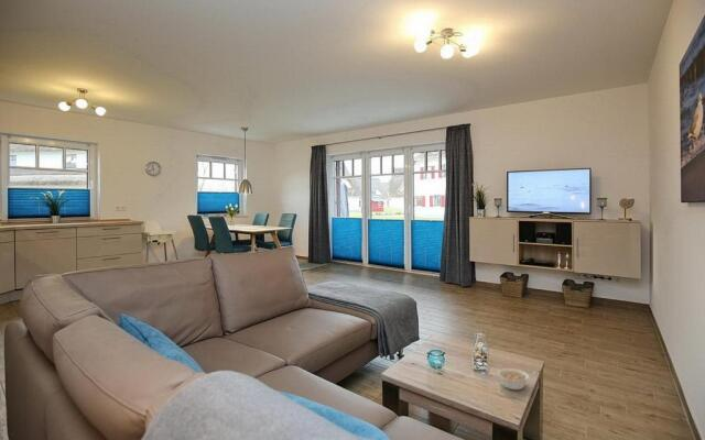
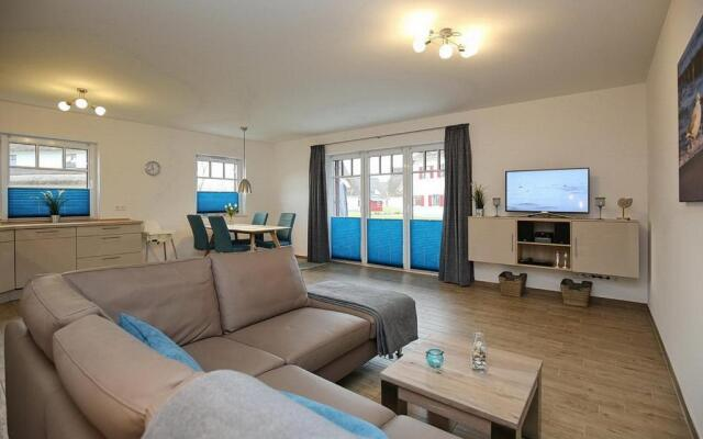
- legume [497,367,535,391]
